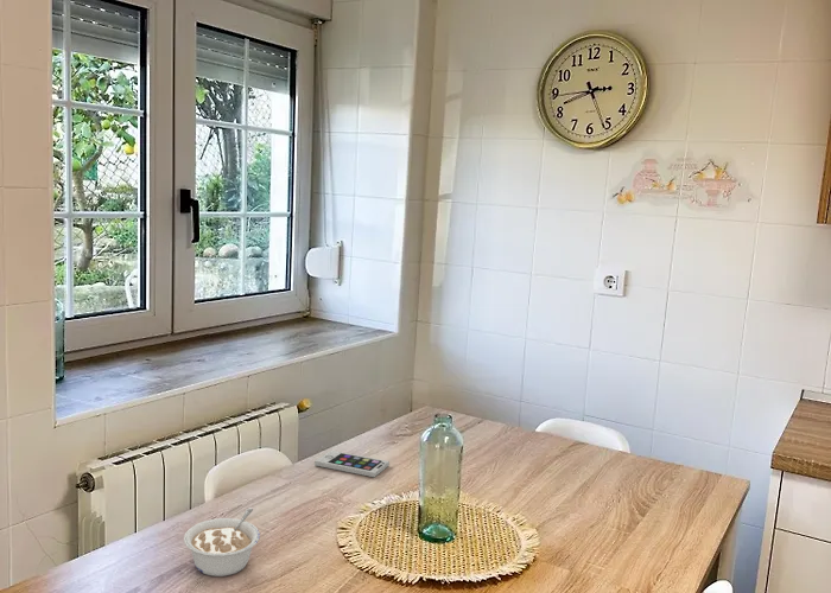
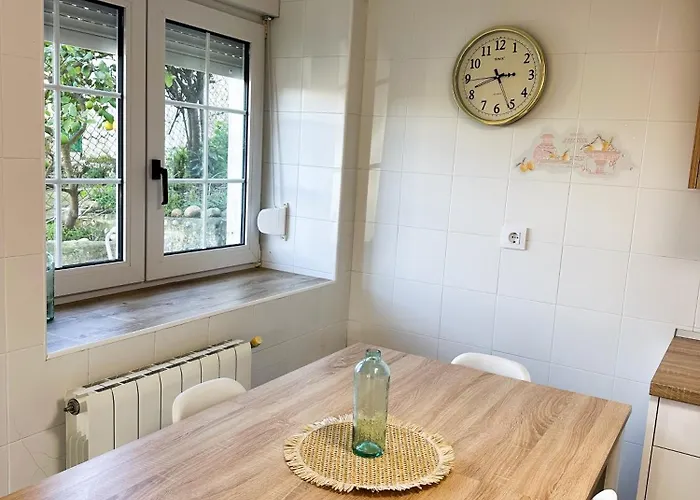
- legume [183,508,261,578]
- smartphone [313,449,391,478]
